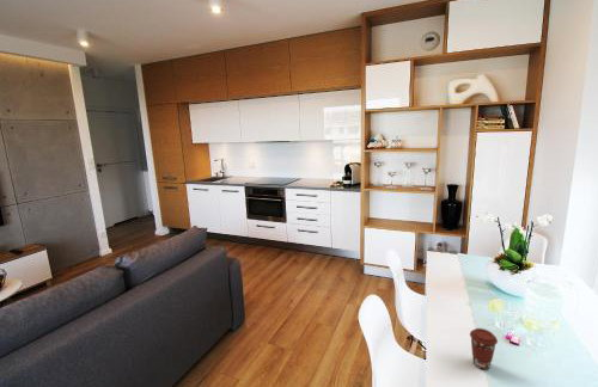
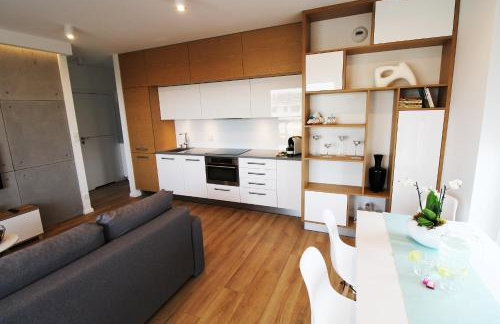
- coffee cup [469,327,499,370]
